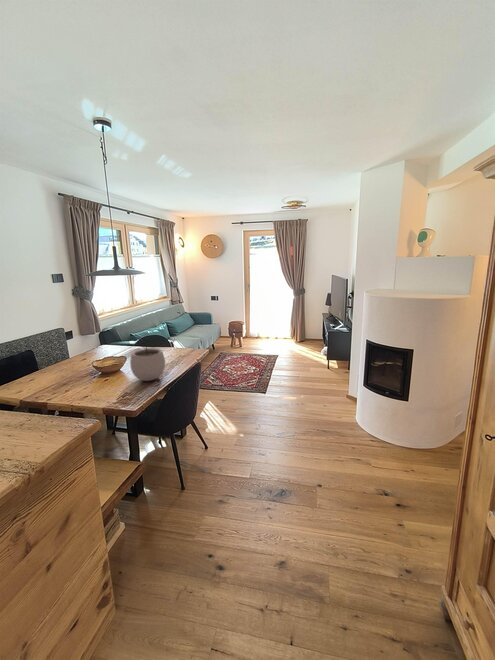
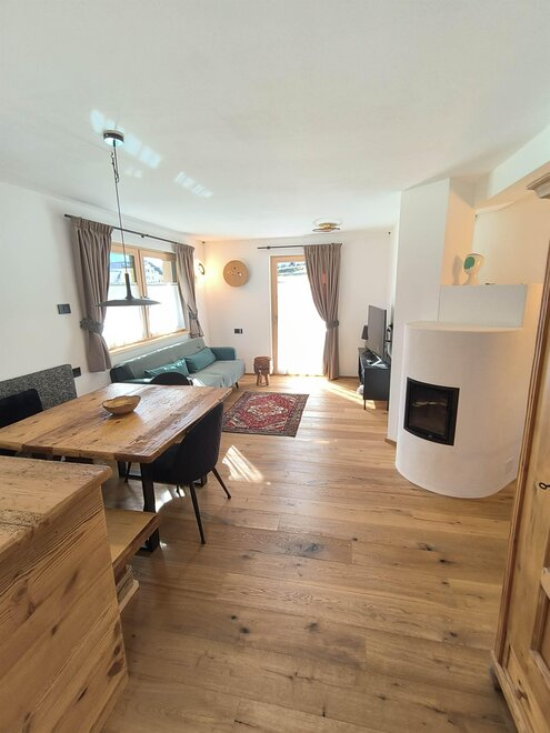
- plant pot [129,339,166,382]
